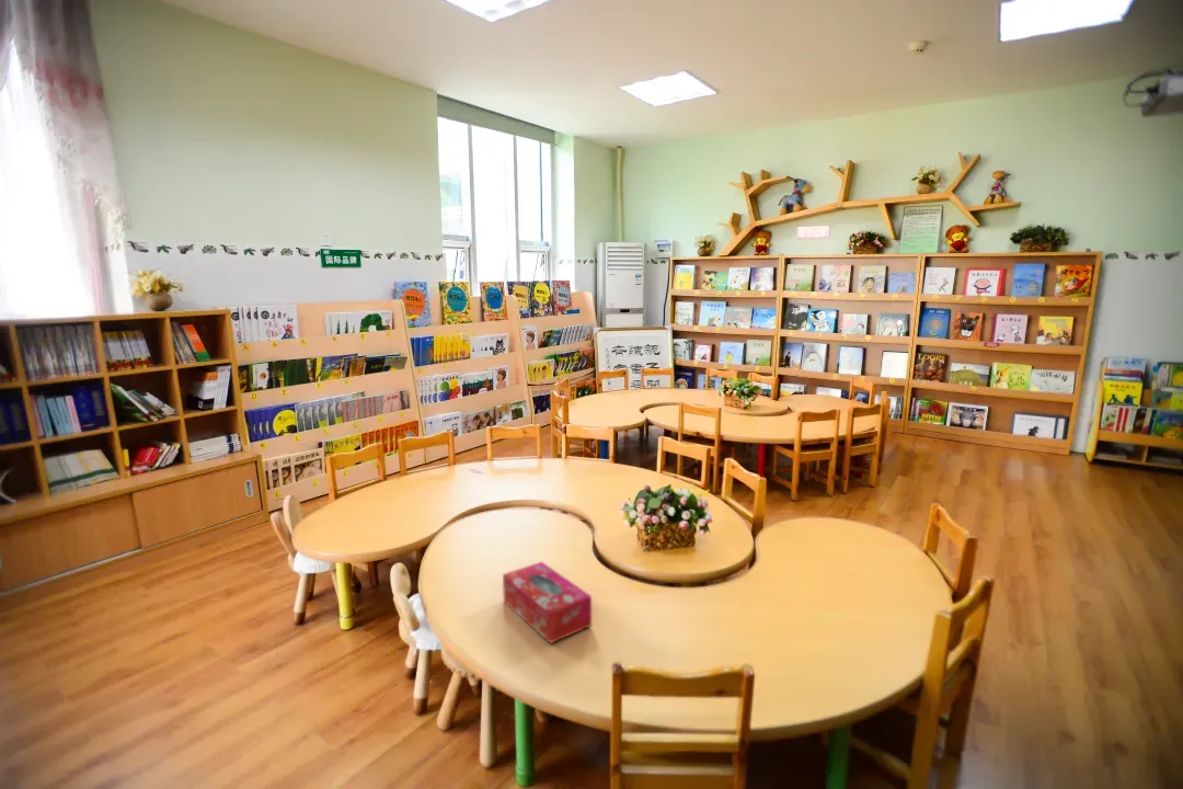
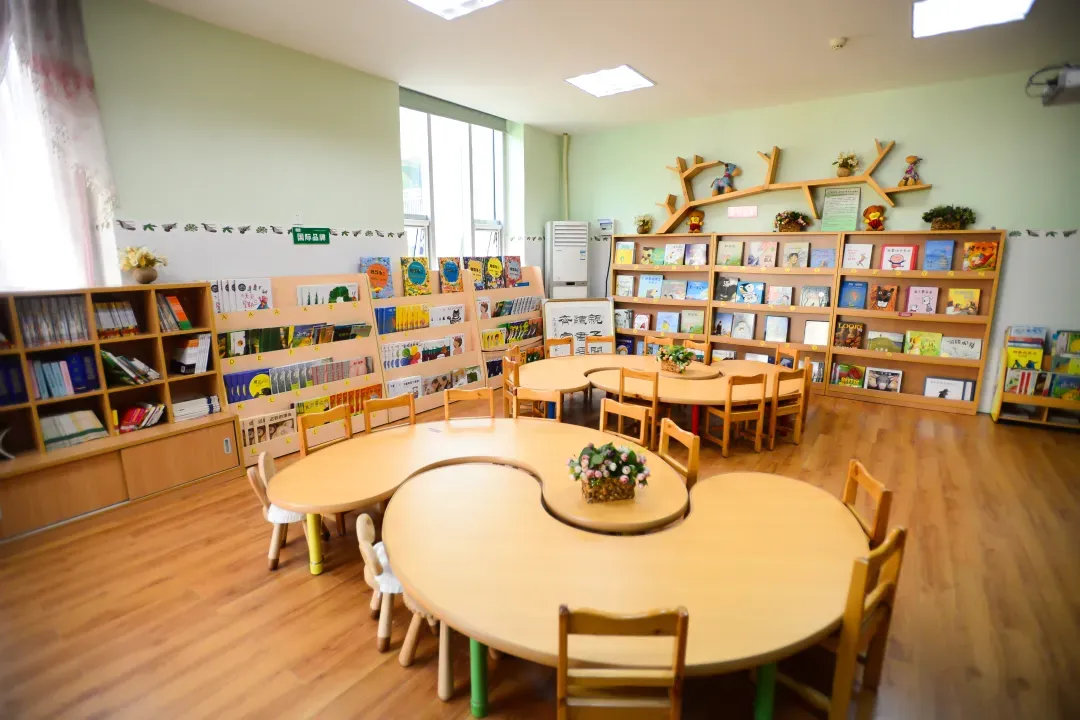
- tissue box [502,560,593,644]
